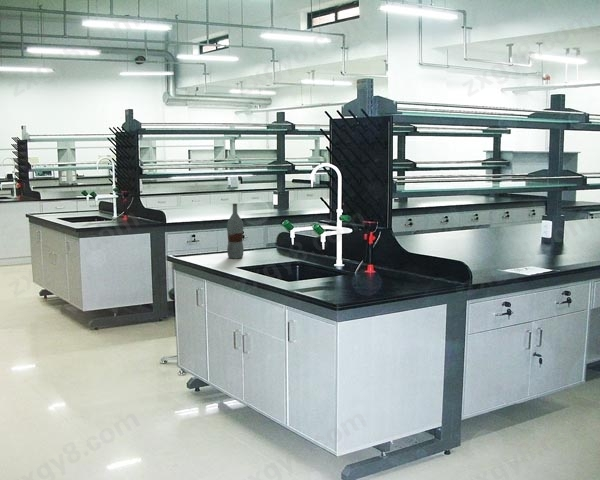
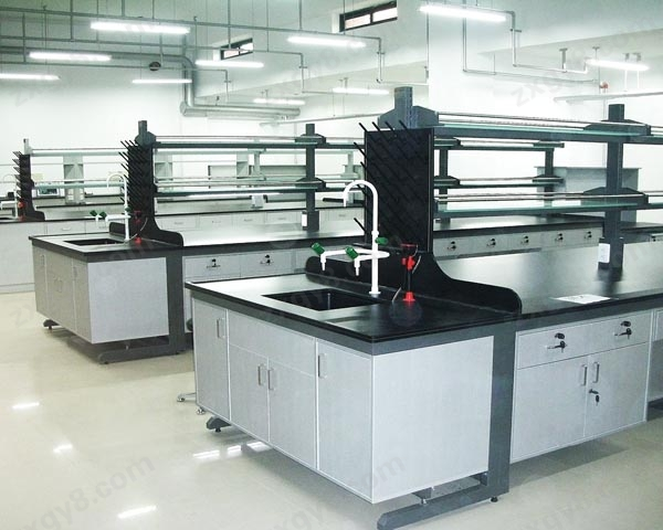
- bottle [226,203,245,259]
